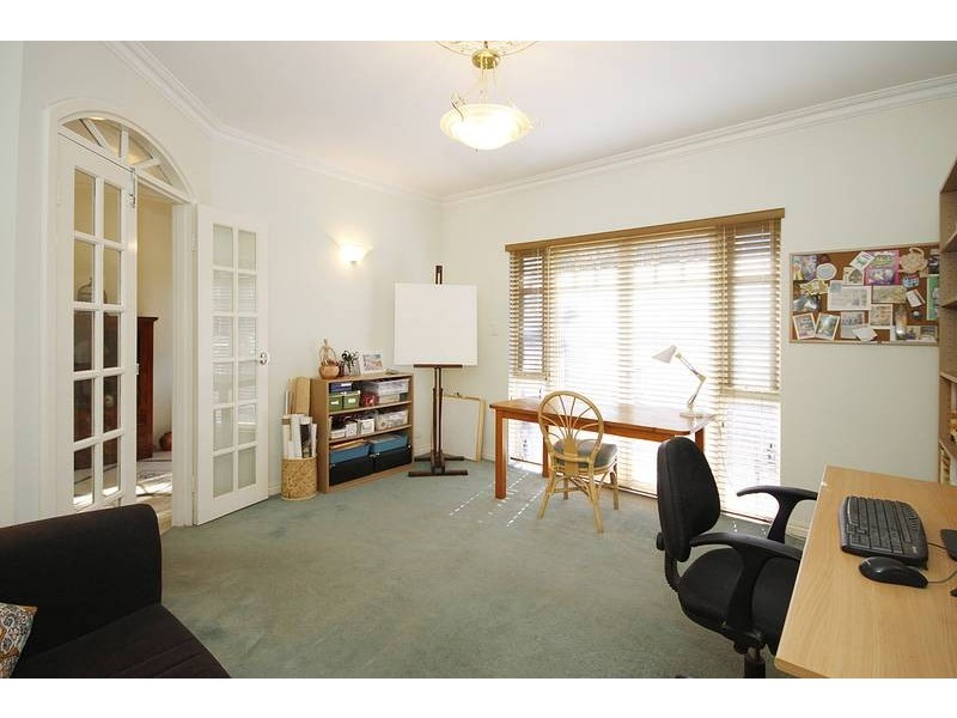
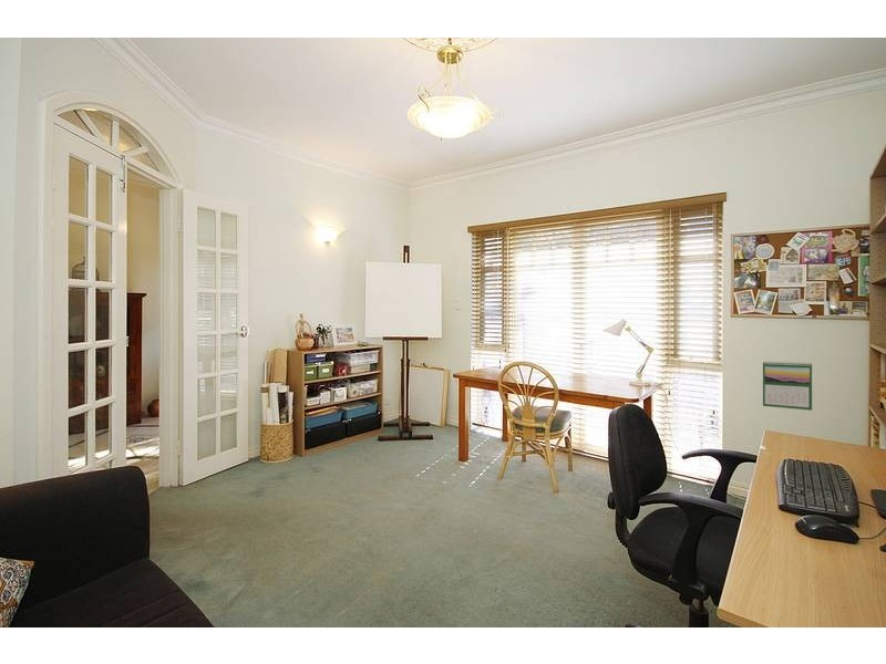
+ calendar [762,360,813,412]
